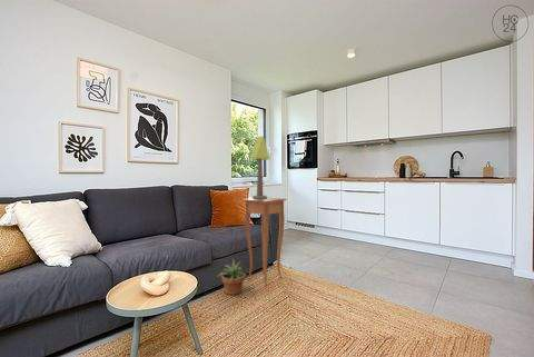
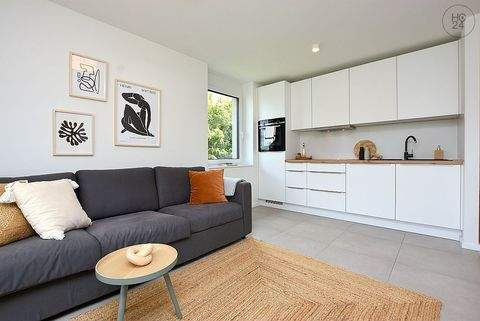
- side table [241,197,287,287]
- potted plant [216,258,249,296]
- table lamp [249,136,270,199]
